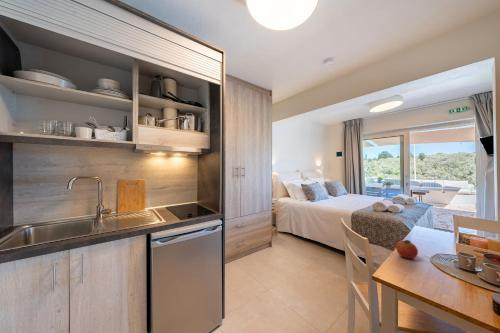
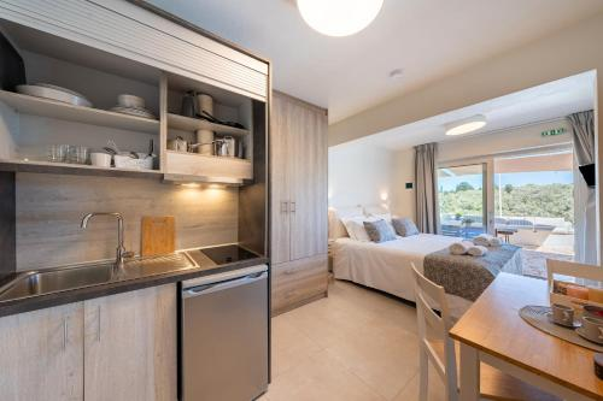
- fruit [395,239,419,260]
